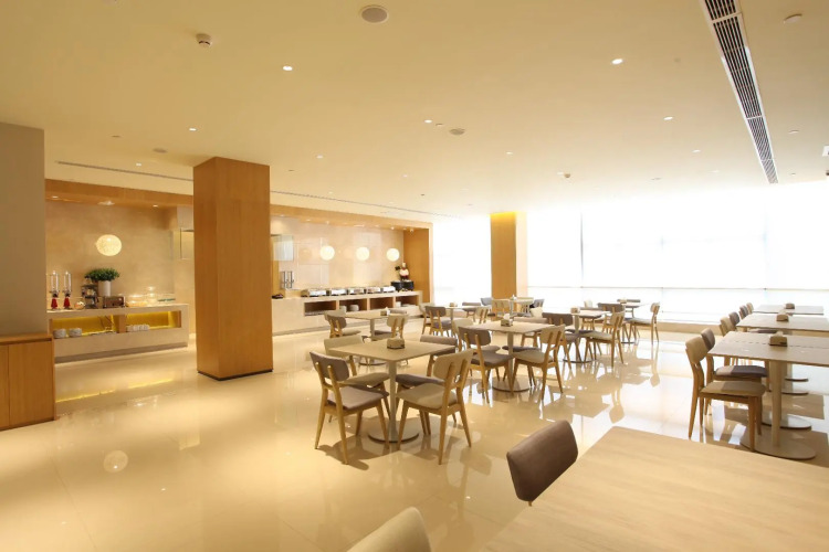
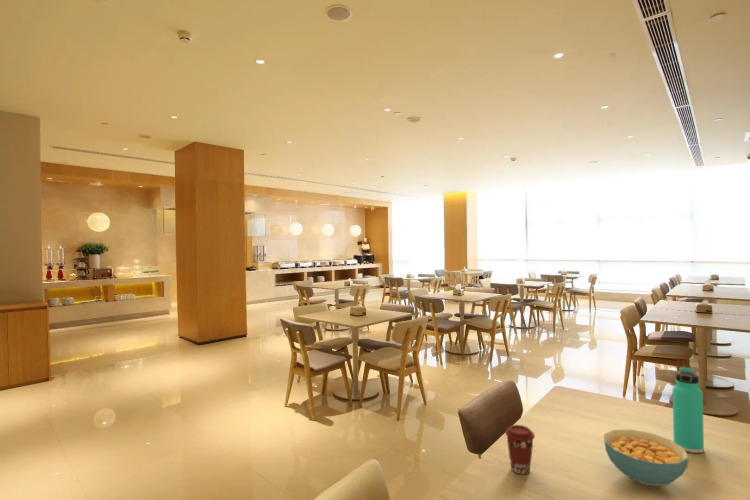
+ cereal bowl [603,429,690,487]
+ coffee cup [504,424,536,475]
+ thermos bottle [672,365,705,454]
